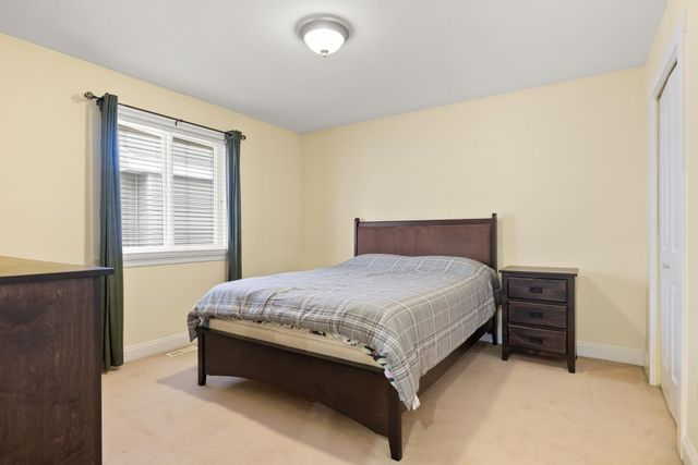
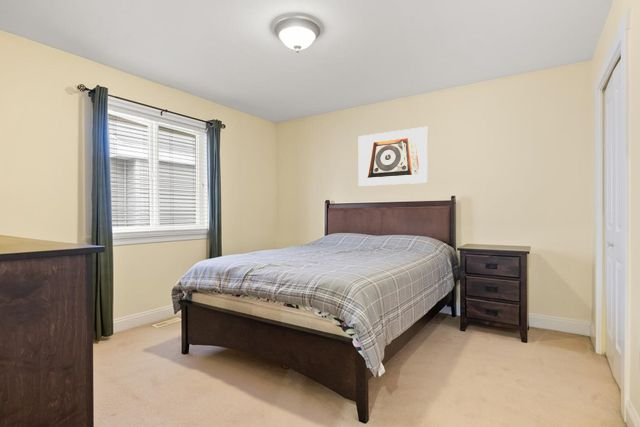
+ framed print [358,126,429,187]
